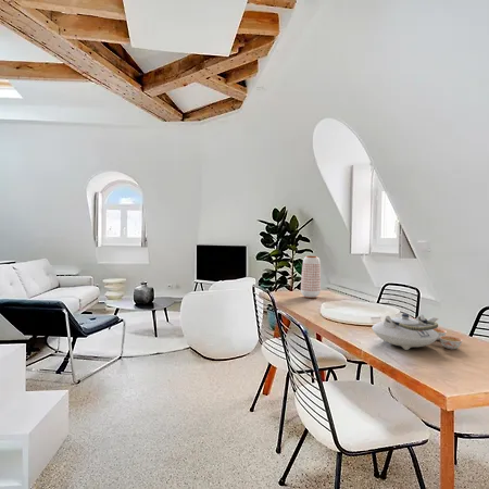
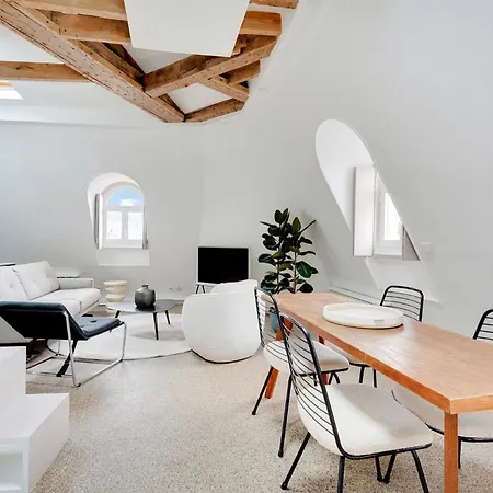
- teapot [371,313,464,351]
- planter [300,254,322,299]
